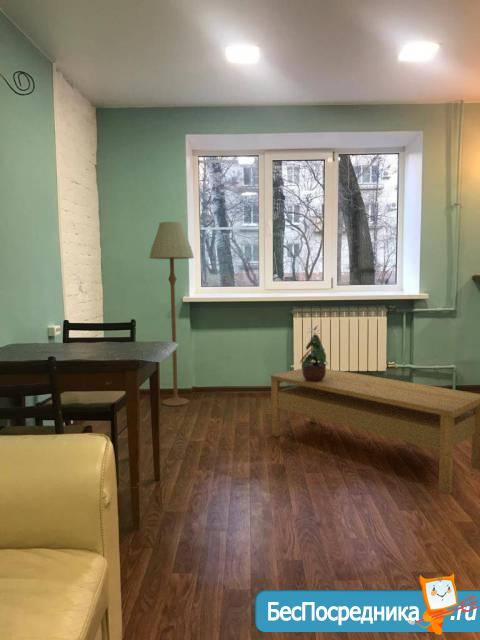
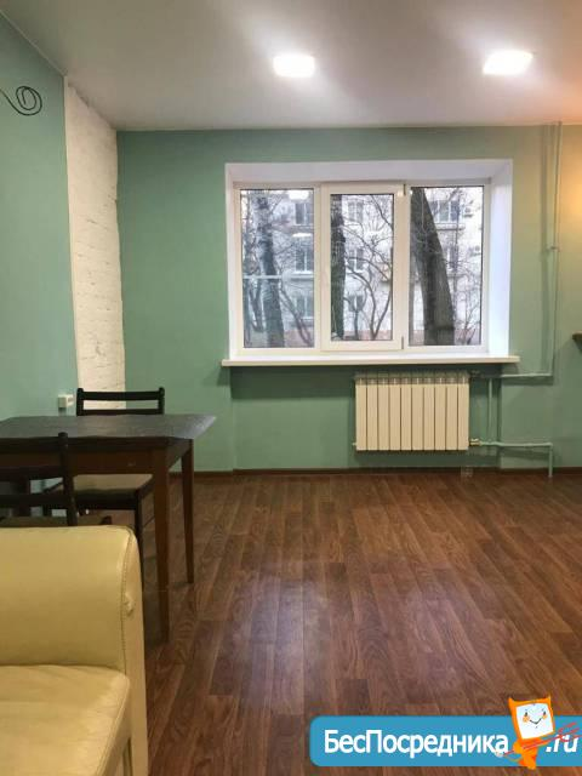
- floor lamp [148,221,195,407]
- potted plant [299,325,329,382]
- coffee table [270,367,480,495]
